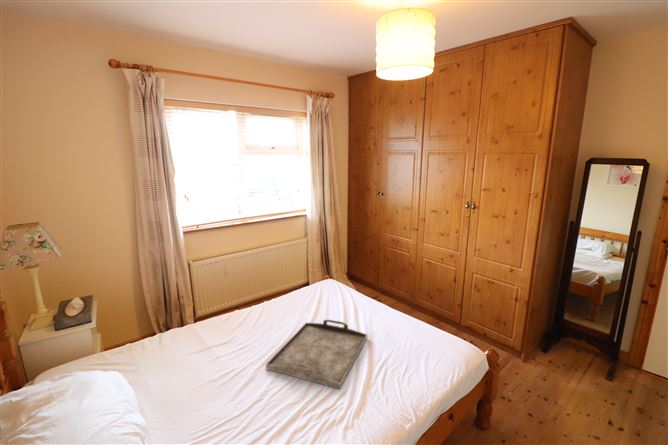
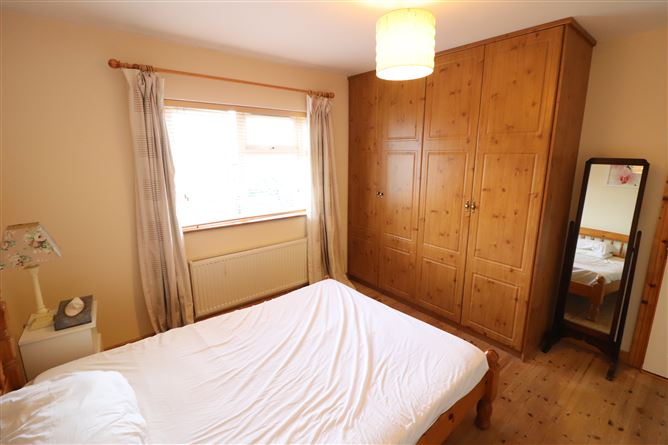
- serving tray [265,319,368,390]
